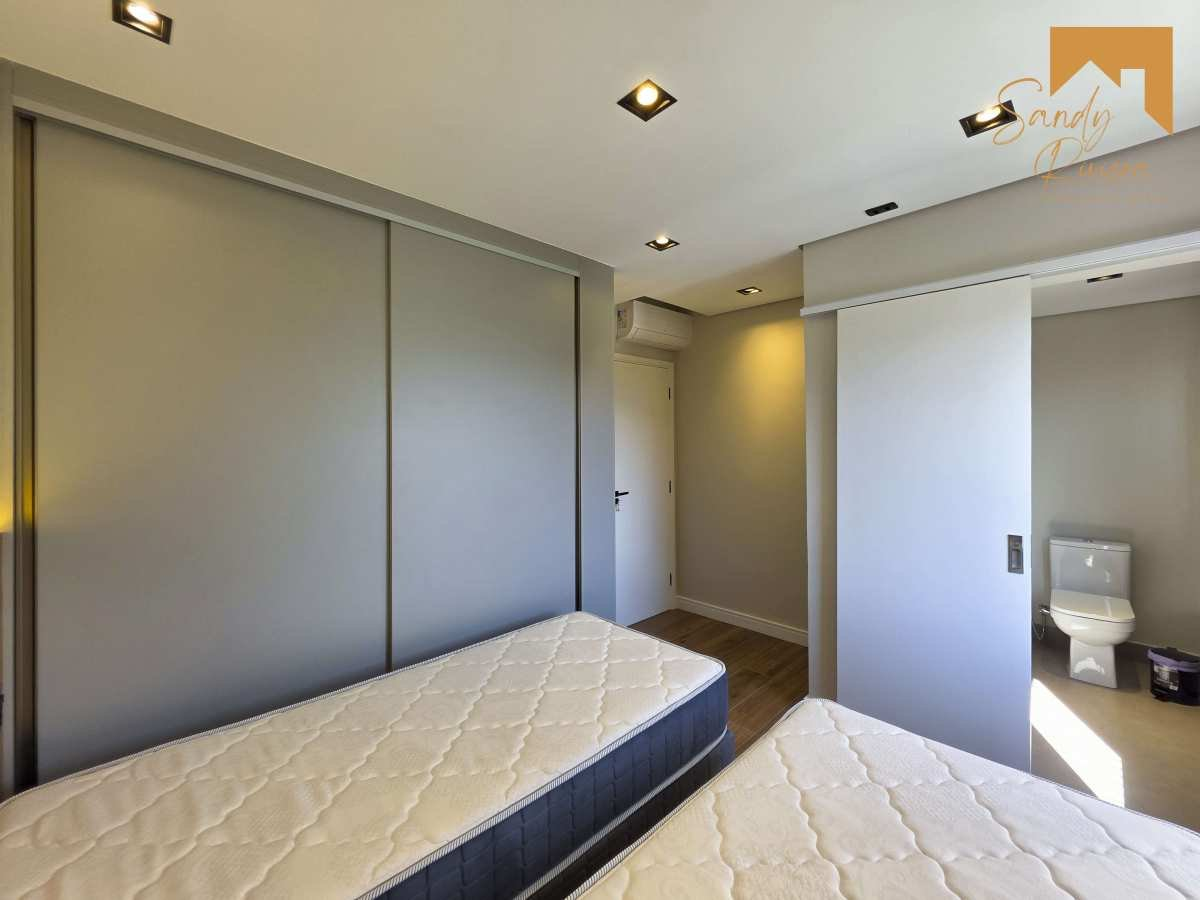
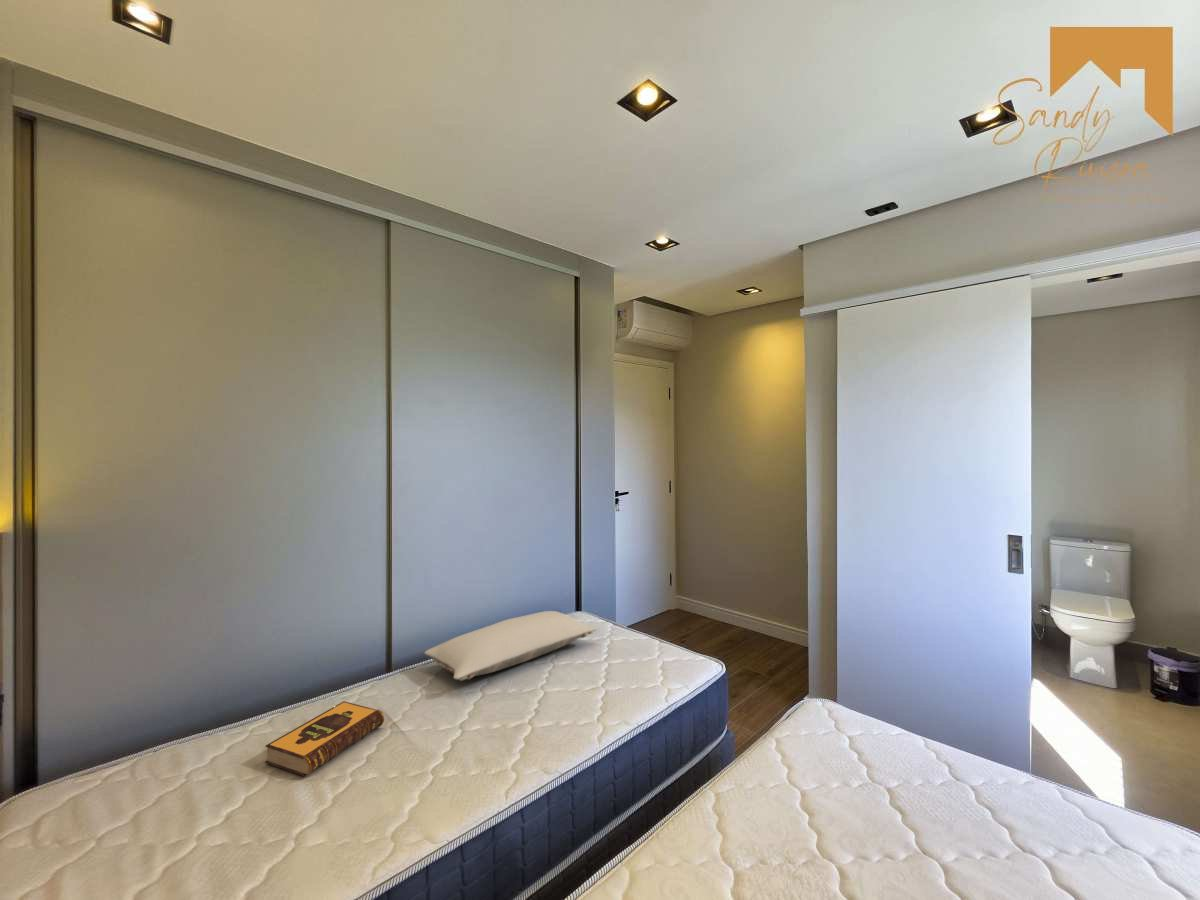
+ hardback book [264,700,385,778]
+ pillow [423,610,598,682]
